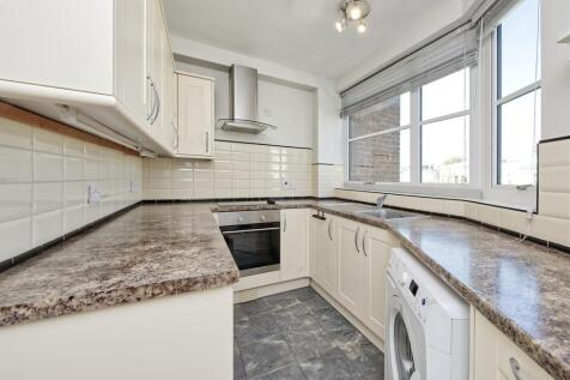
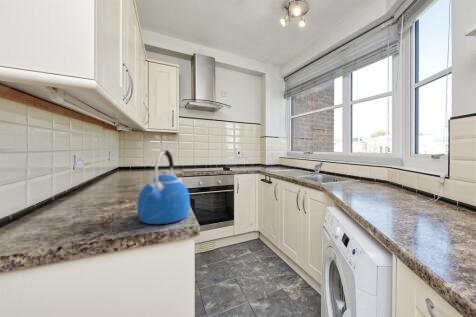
+ kettle [136,149,191,225]
